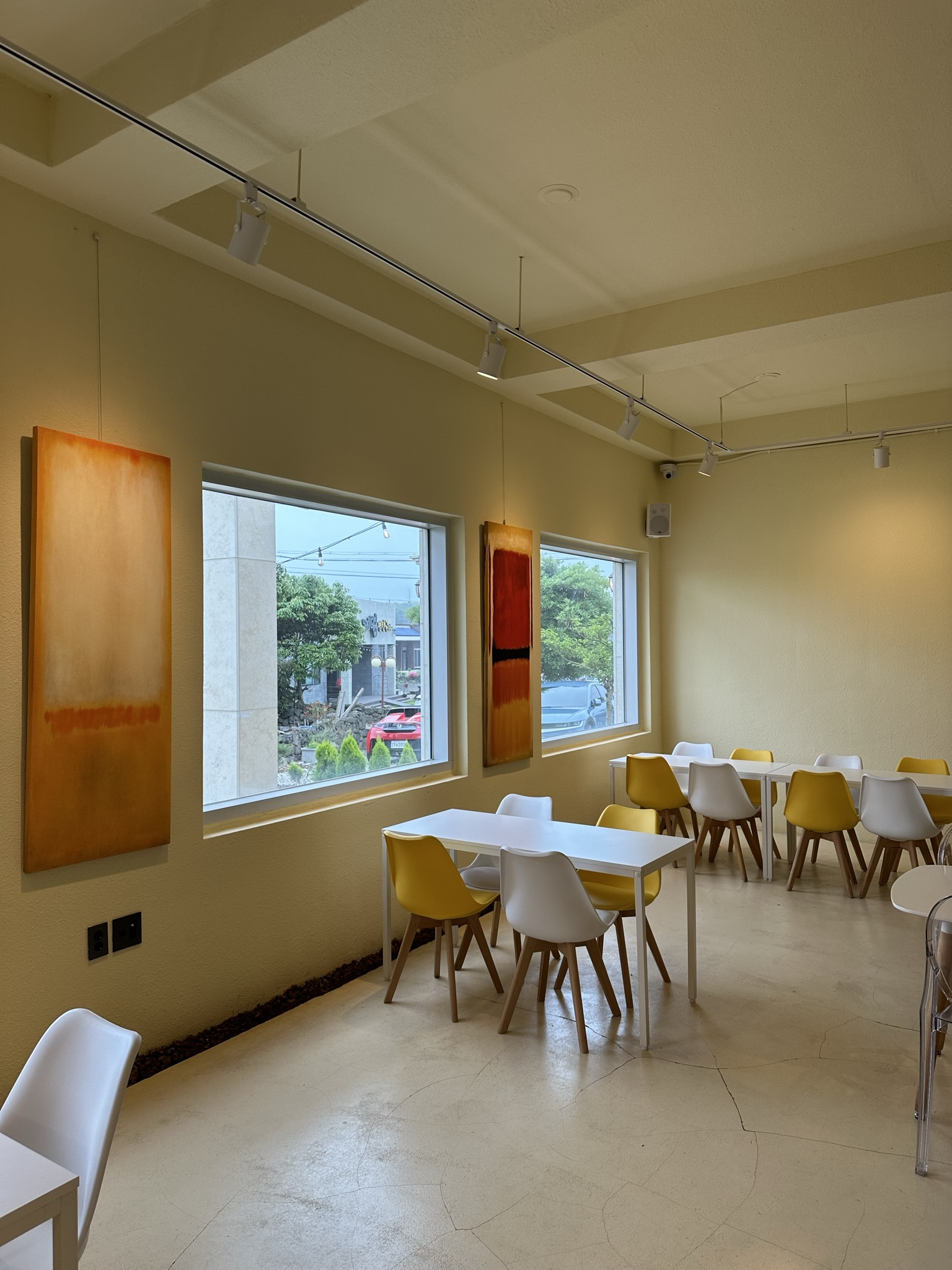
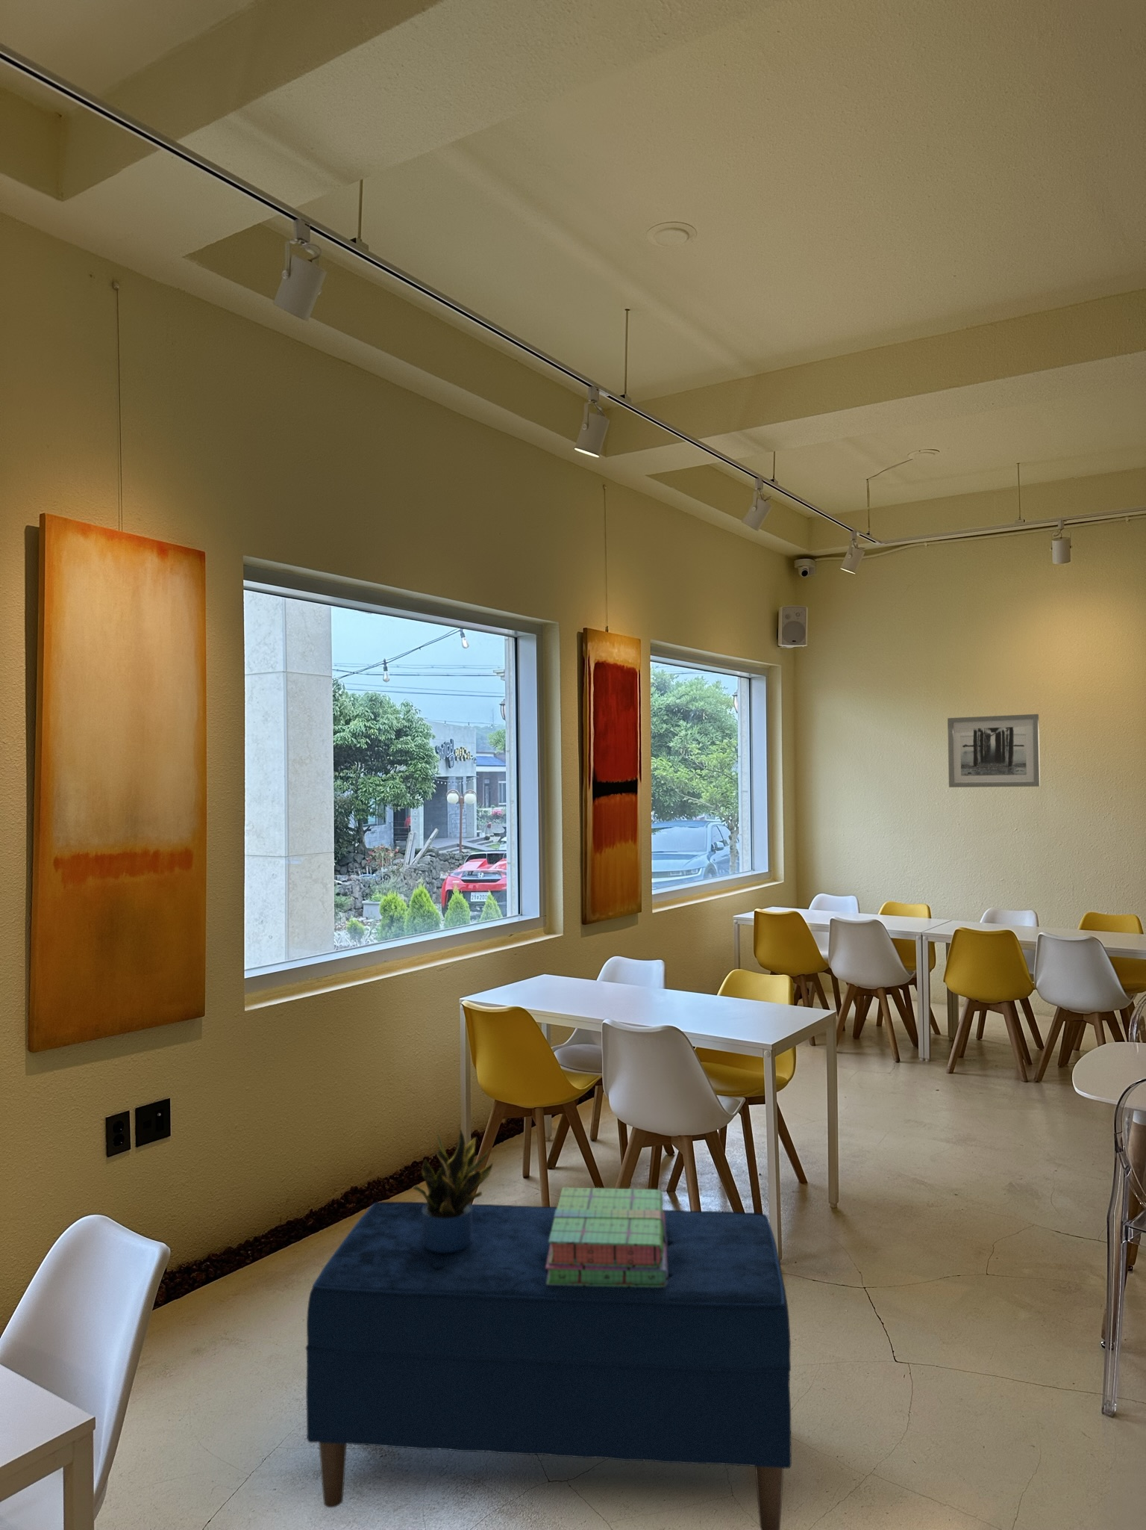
+ bench [305,1201,792,1530]
+ wall art [947,713,1041,788]
+ stack of books [545,1187,668,1287]
+ potted plant [412,1129,494,1253]
